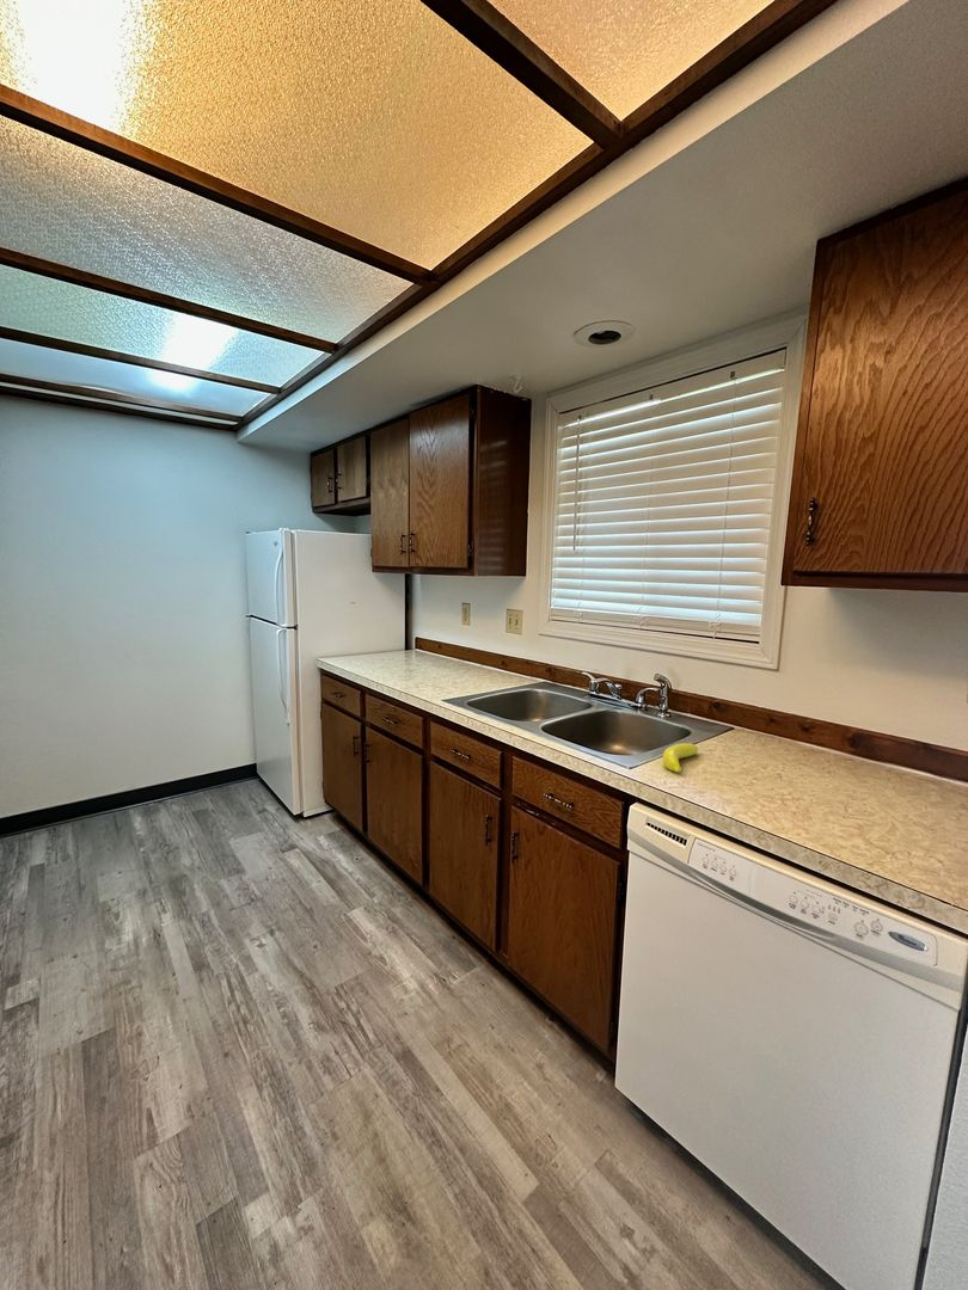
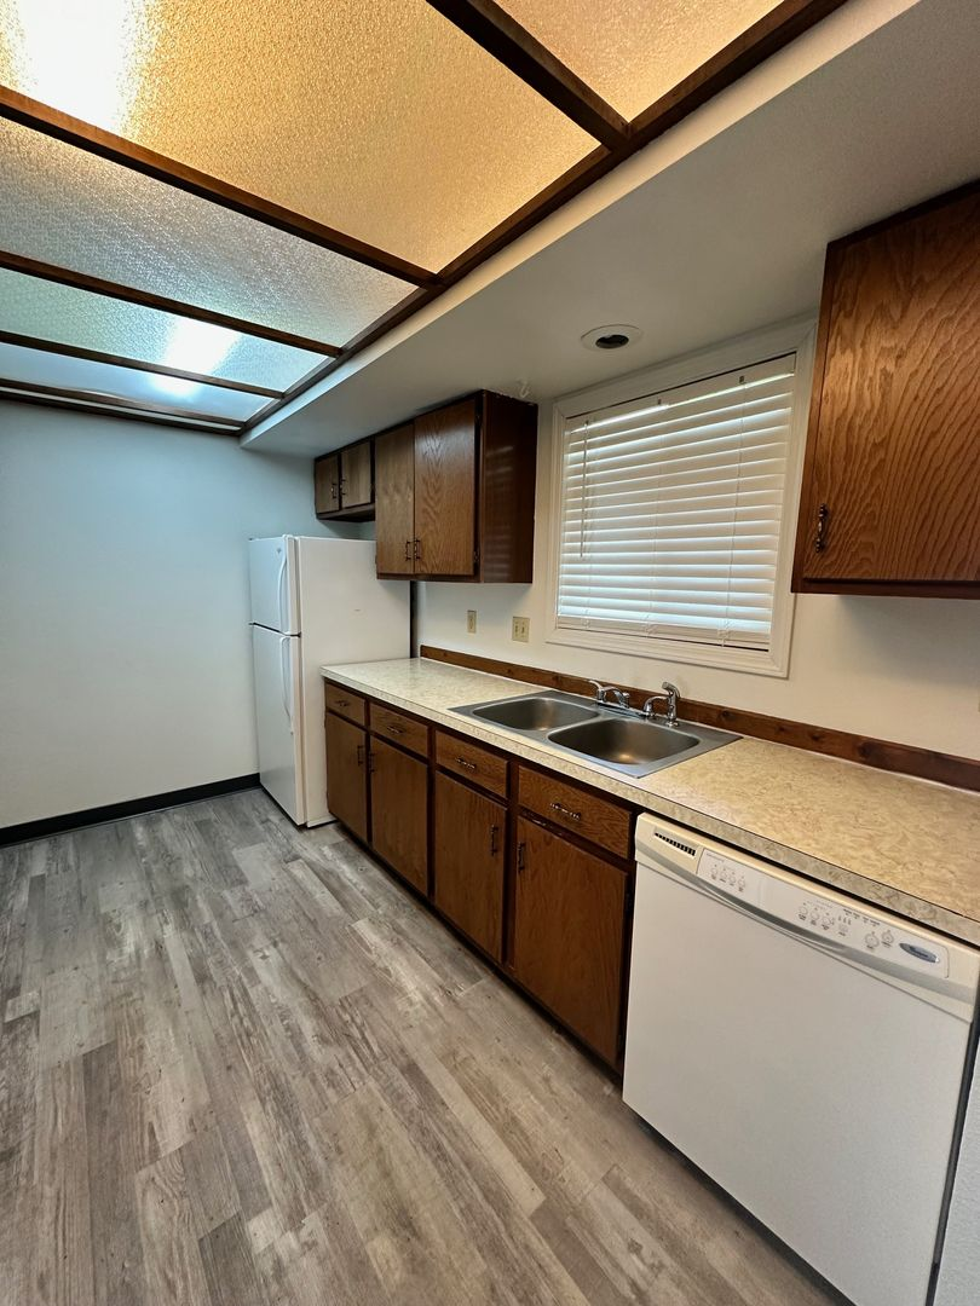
- banana [662,742,699,773]
